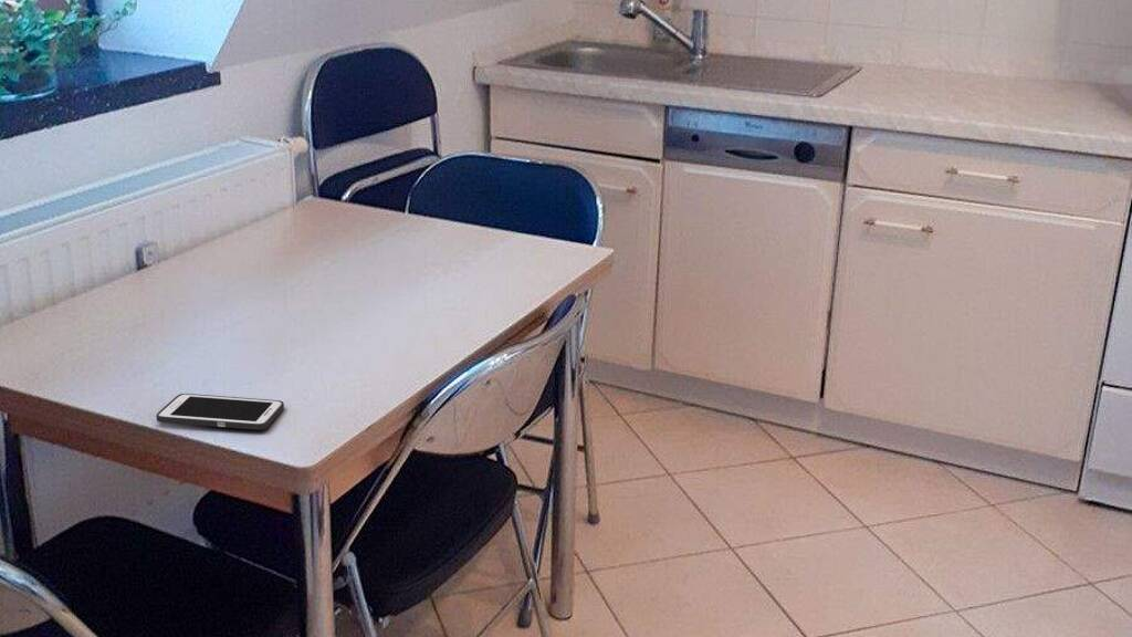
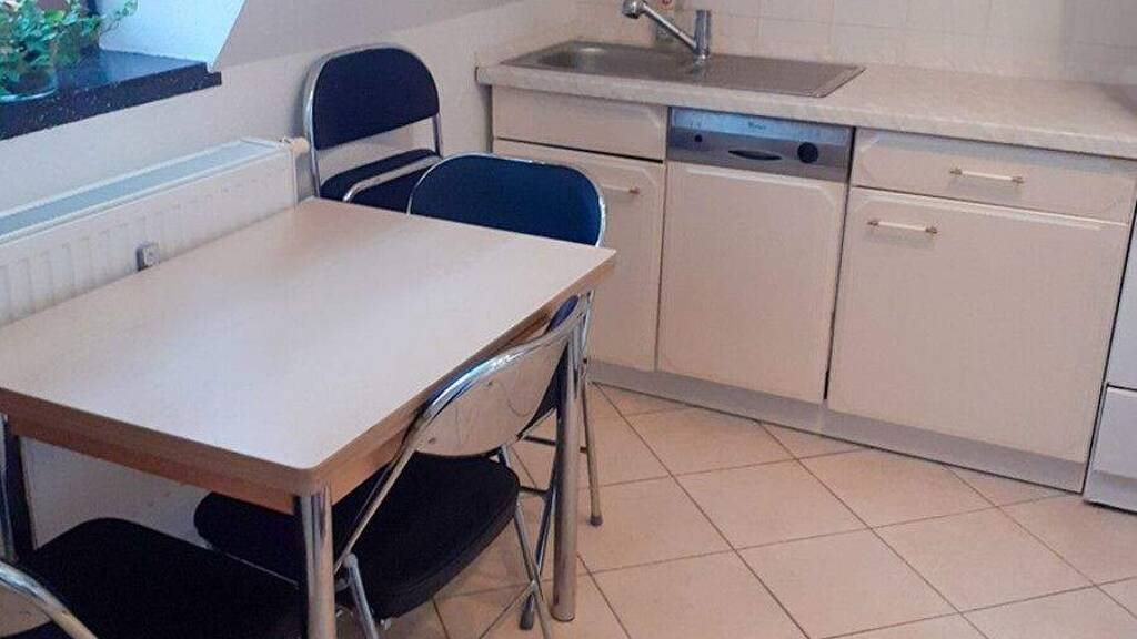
- cell phone [155,393,285,431]
